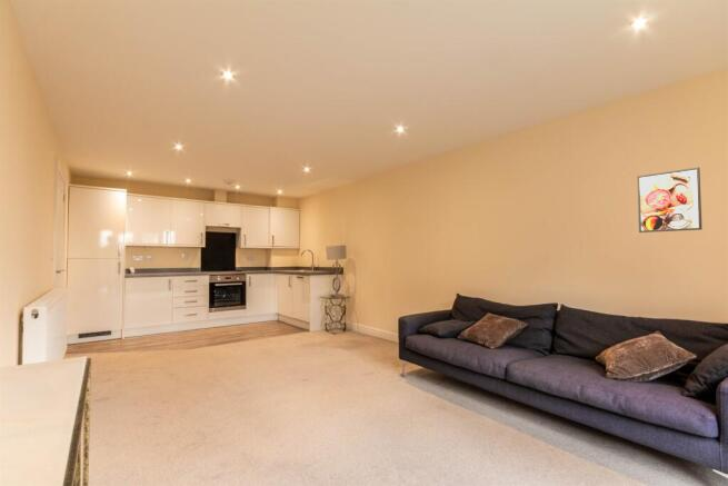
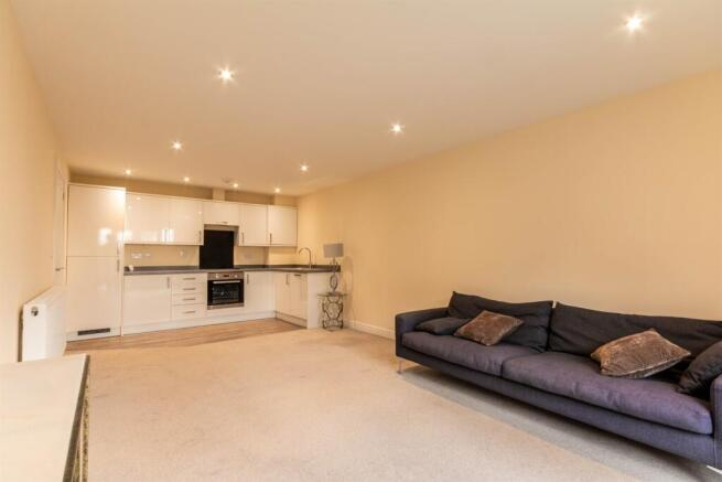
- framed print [636,166,704,234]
